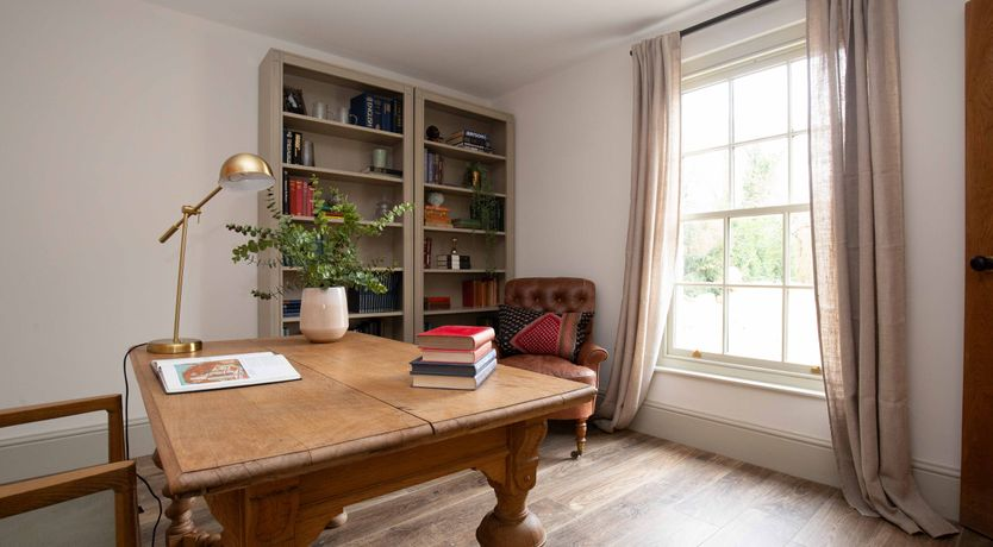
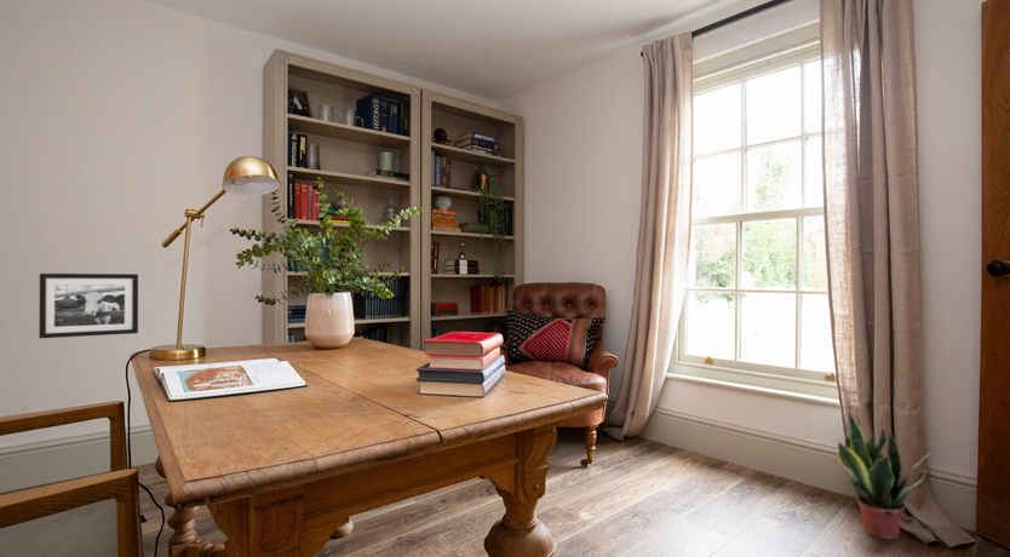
+ potted plant [836,413,931,541]
+ picture frame [38,272,139,339]
